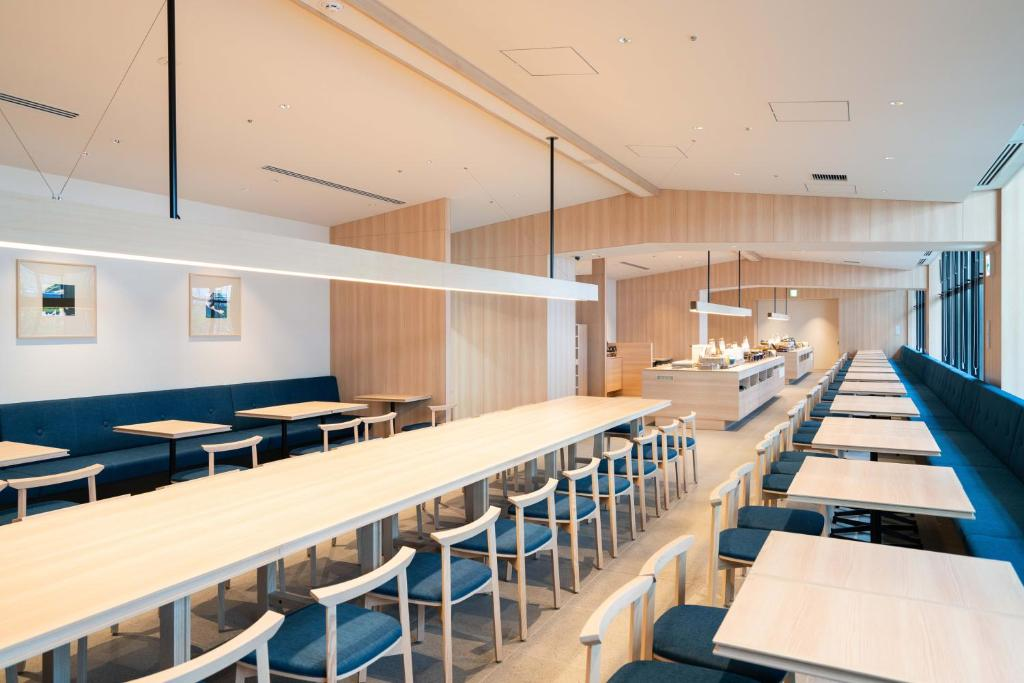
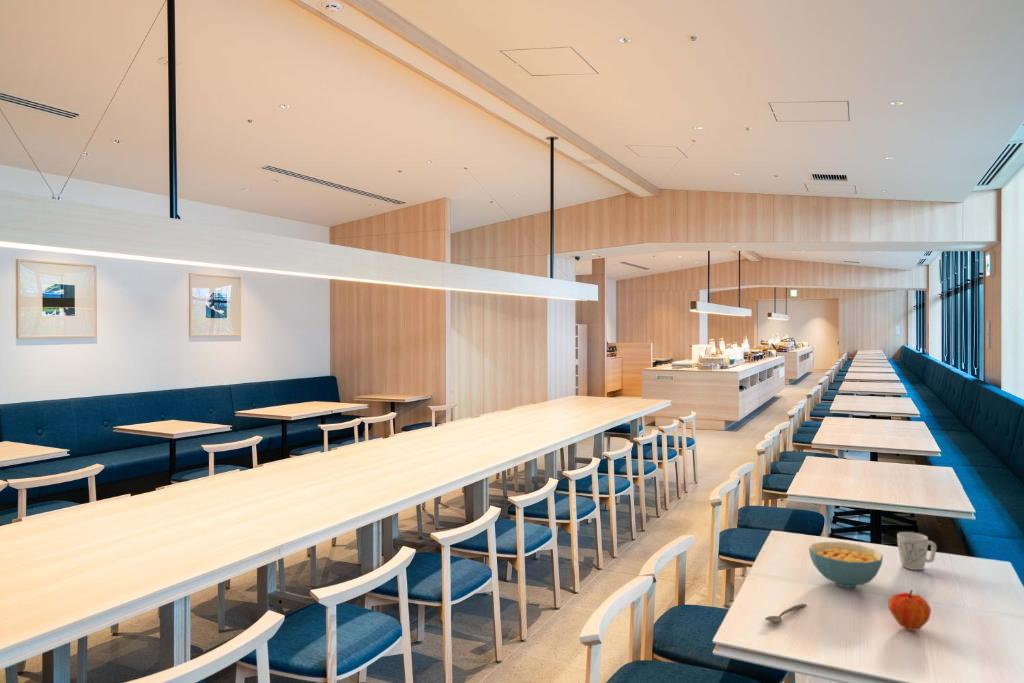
+ fruit [887,588,932,632]
+ spoon [764,602,807,623]
+ mug [896,531,937,571]
+ cereal bowl [808,541,884,589]
